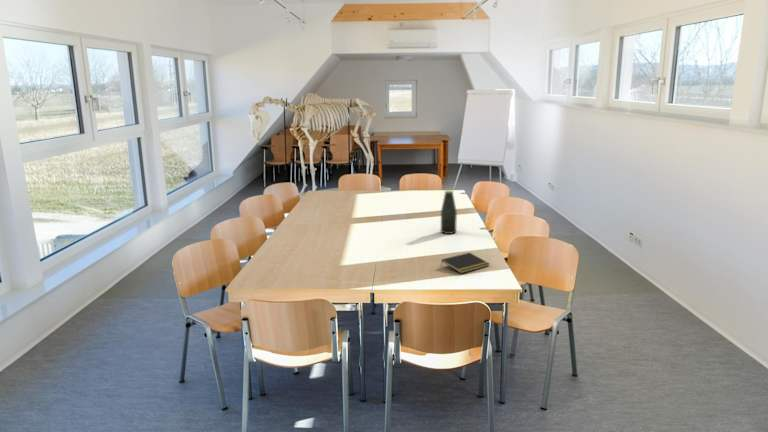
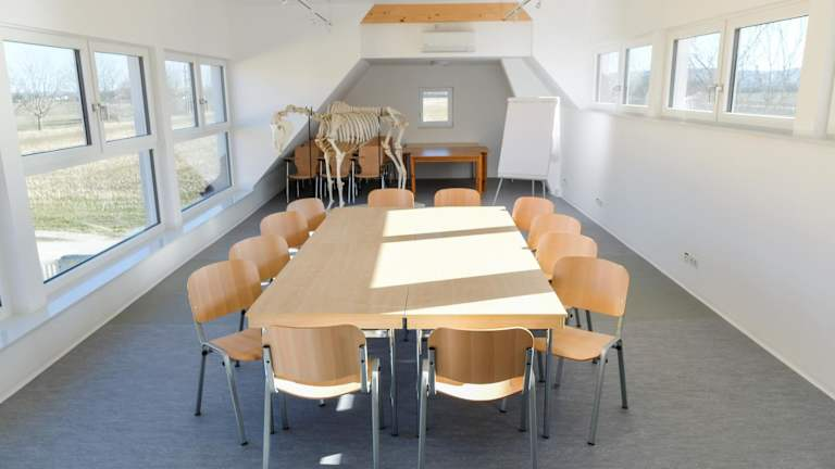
- bottle [440,189,458,235]
- notepad [440,252,491,274]
